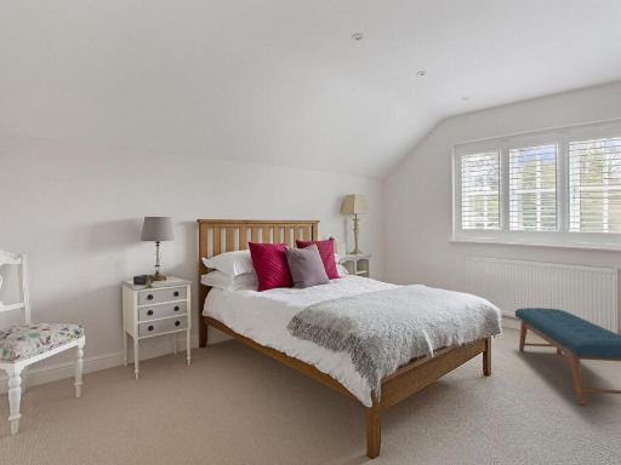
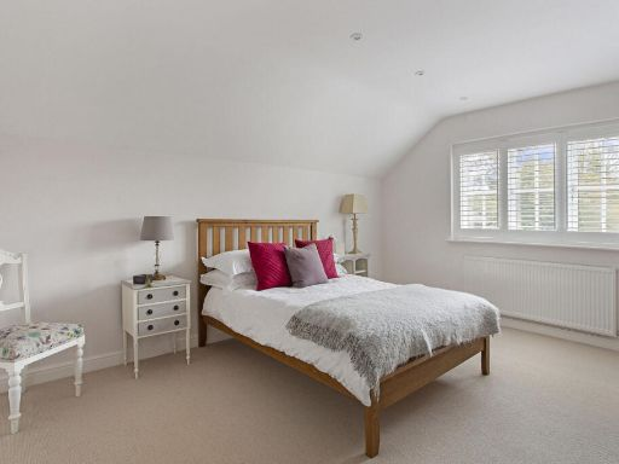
- bench [514,306,621,406]
